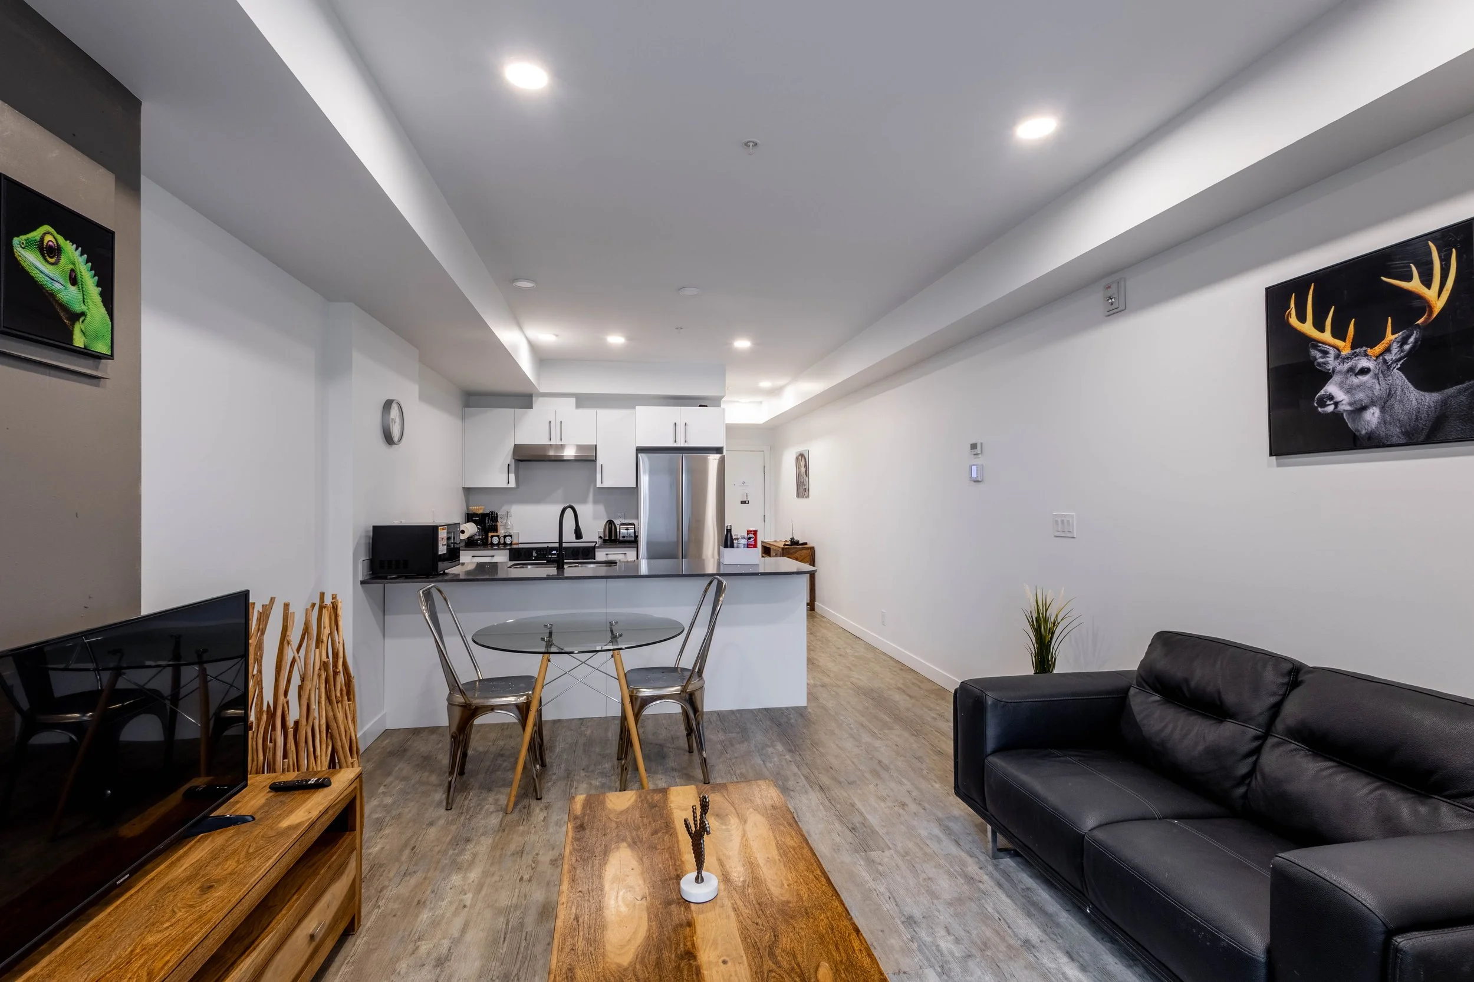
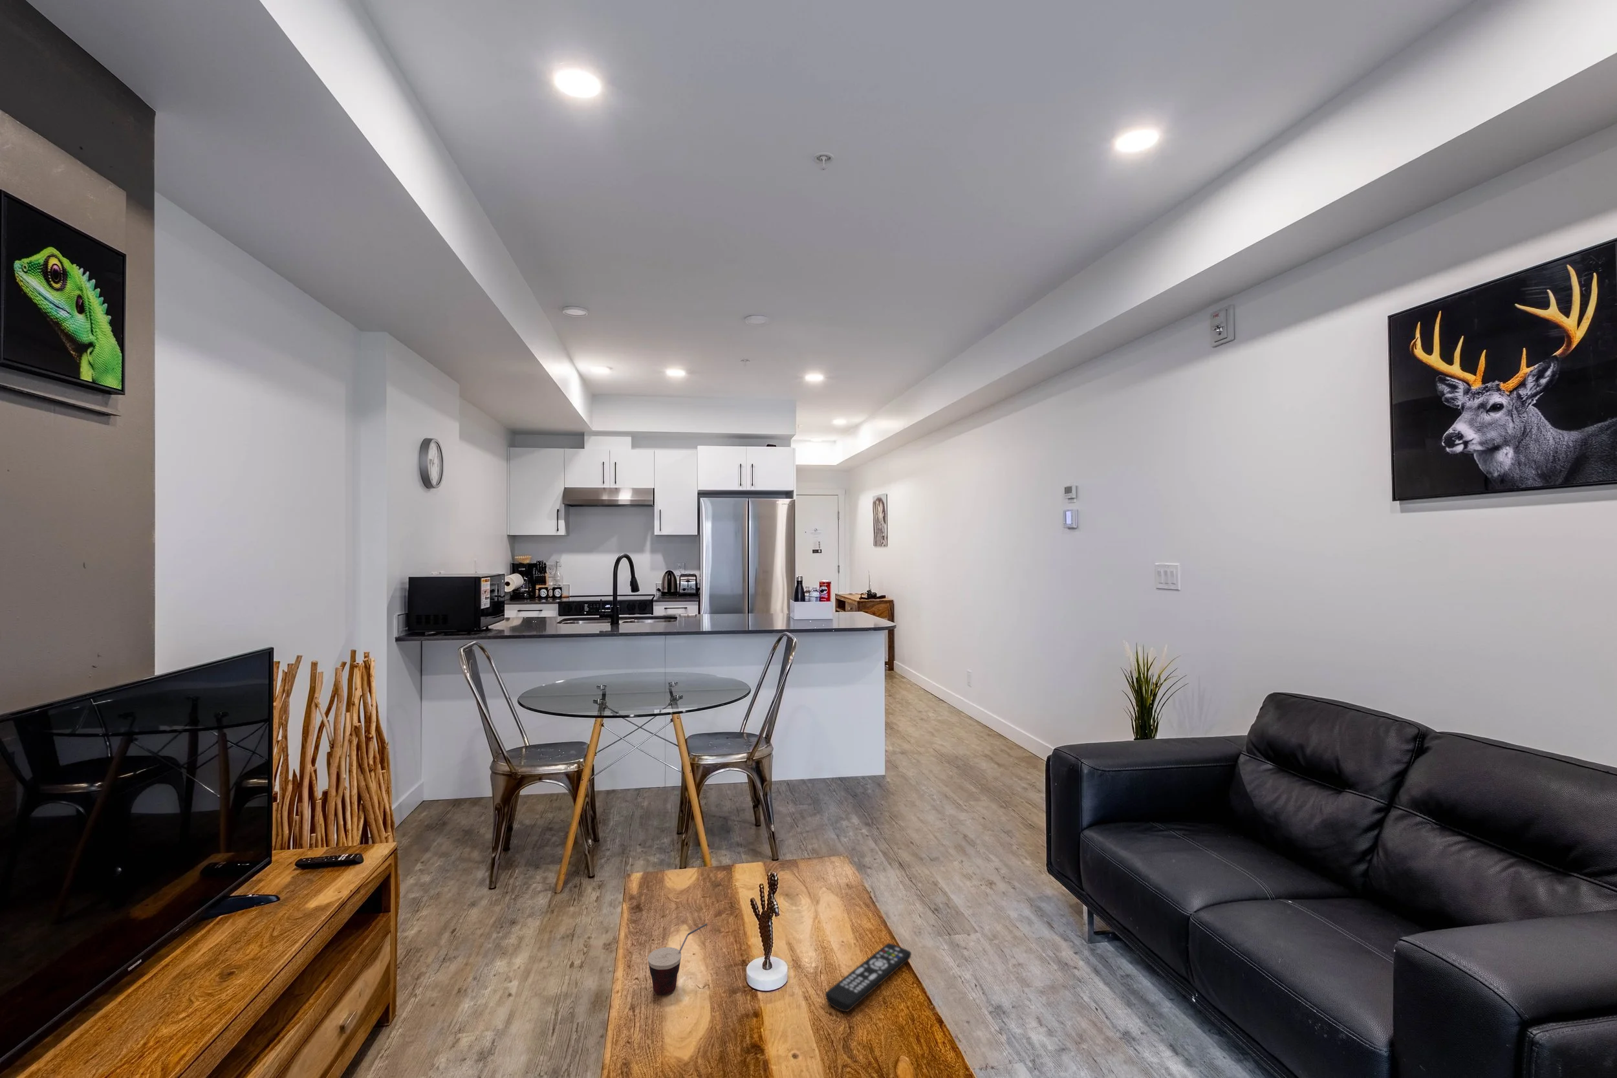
+ cup [647,923,707,996]
+ remote control [824,942,912,1012]
